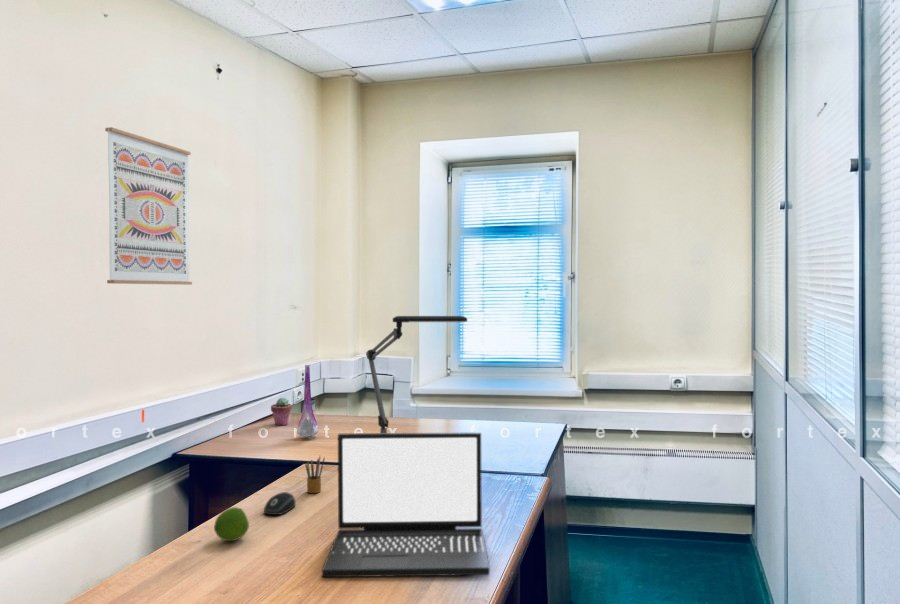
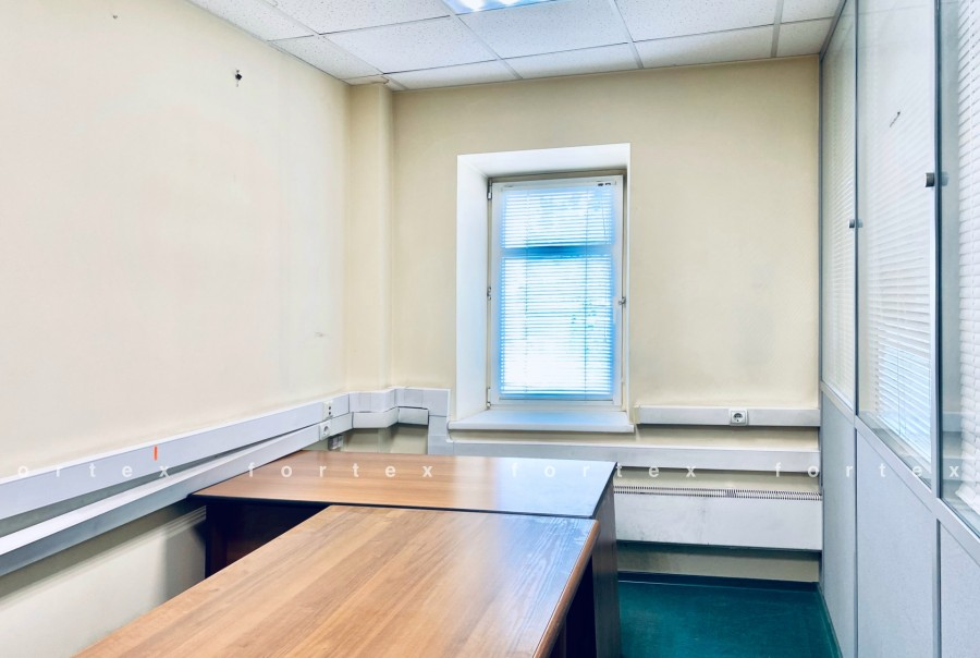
- potted succulent [270,397,293,426]
- pencil box [304,455,326,494]
- wall art [104,126,193,286]
- vase [296,364,319,438]
- computer mouse [263,491,296,516]
- desk lamp [365,315,468,433]
- laptop [321,431,491,578]
- lime [213,506,250,542]
